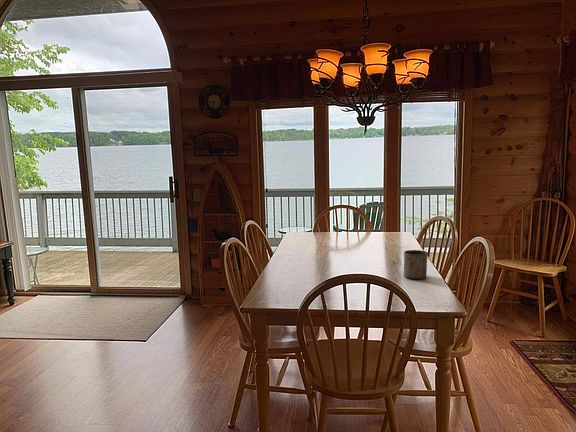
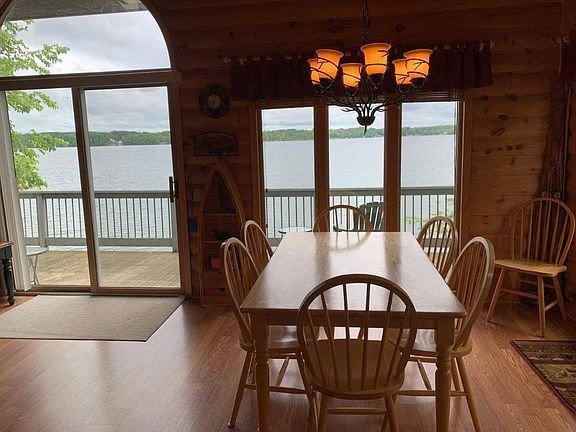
- cup [403,249,429,280]
